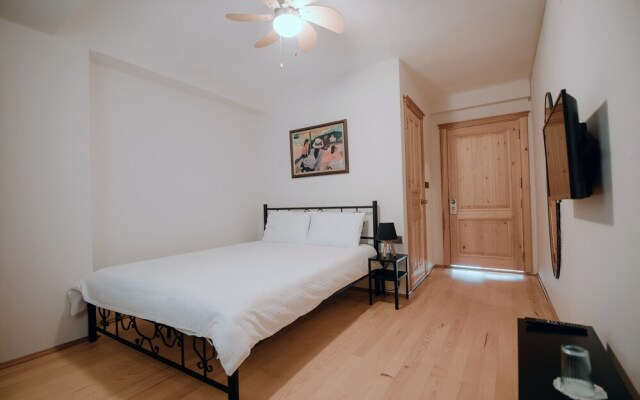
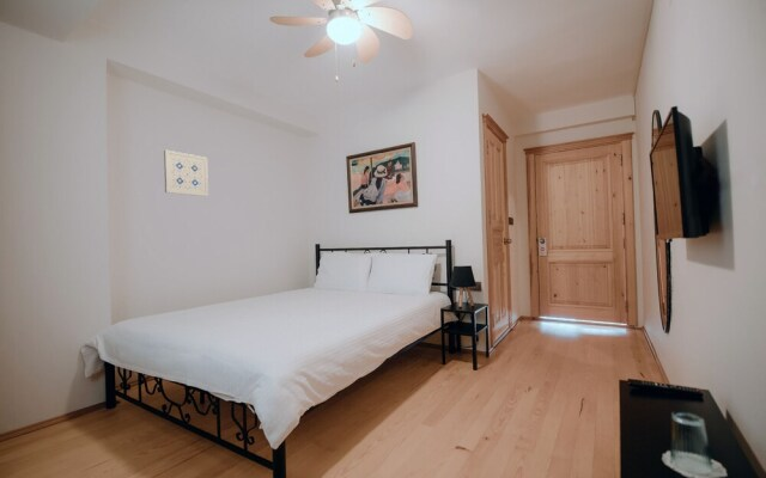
+ wall art [163,149,209,197]
